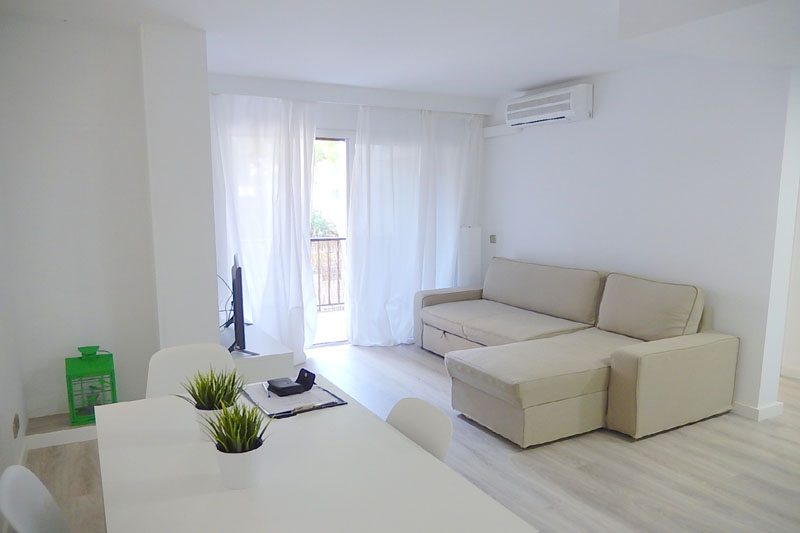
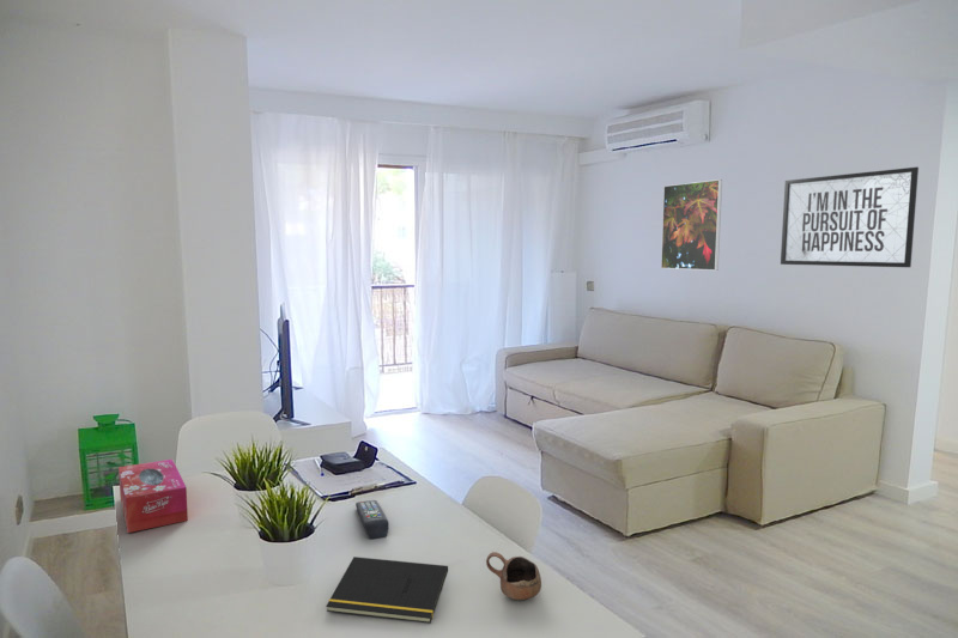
+ mirror [780,166,920,268]
+ remote control [354,499,390,540]
+ notepad [326,555,449,625]
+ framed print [660,178,723,272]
+ tissue box [117,458,189,534]
+ cup [485,551,542,602]
